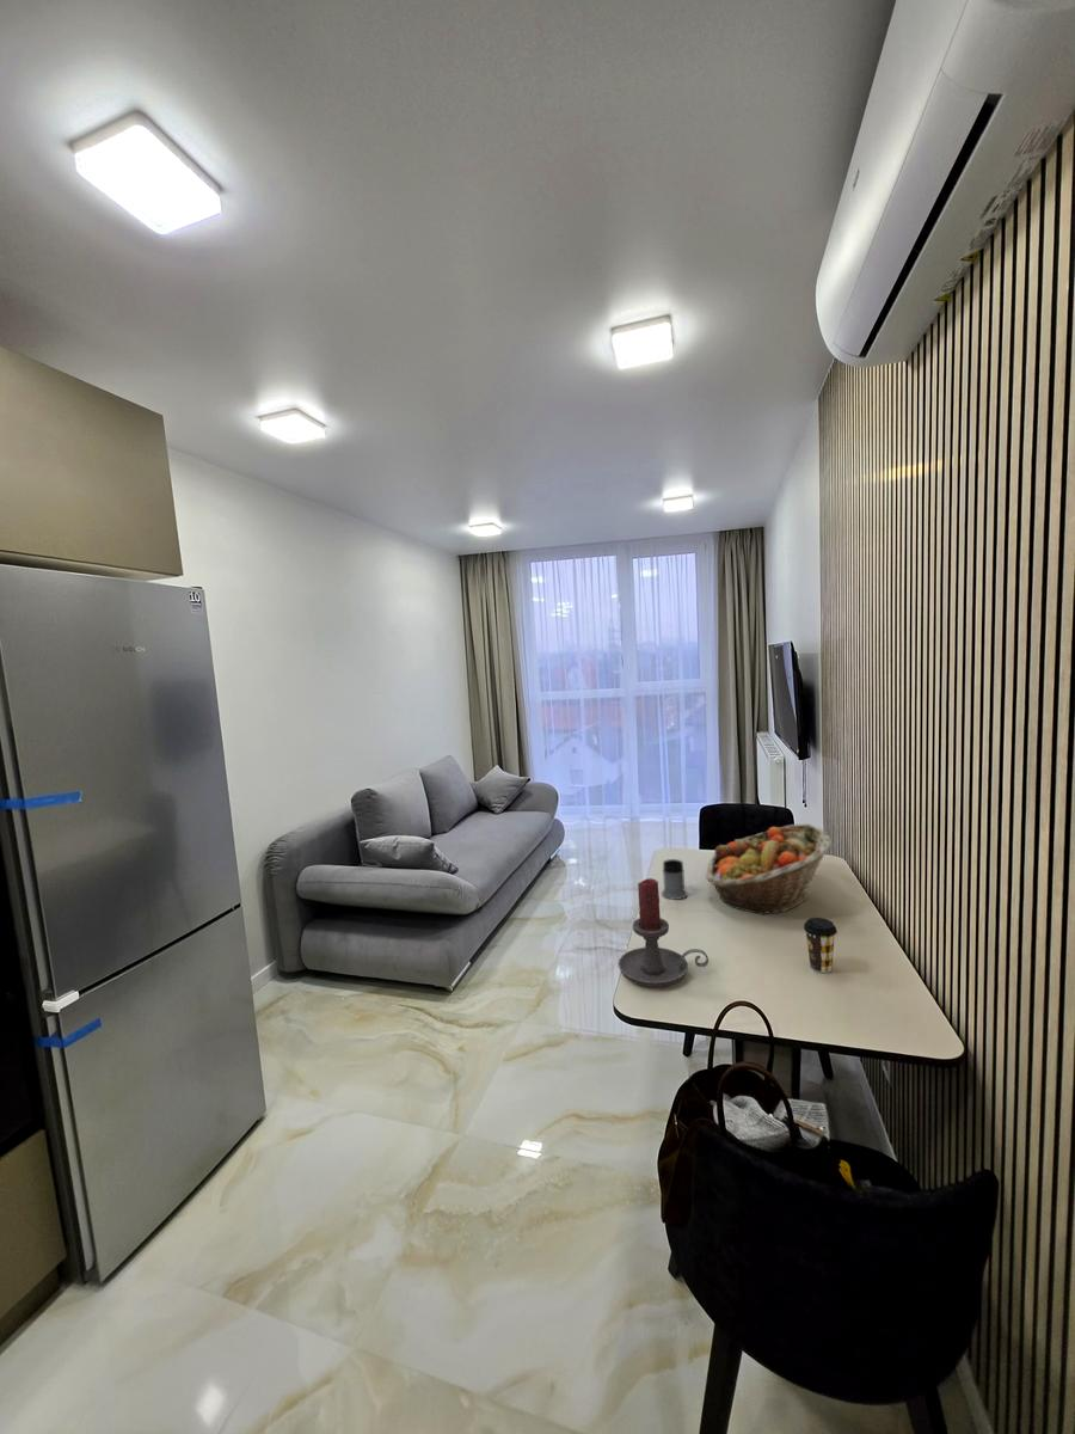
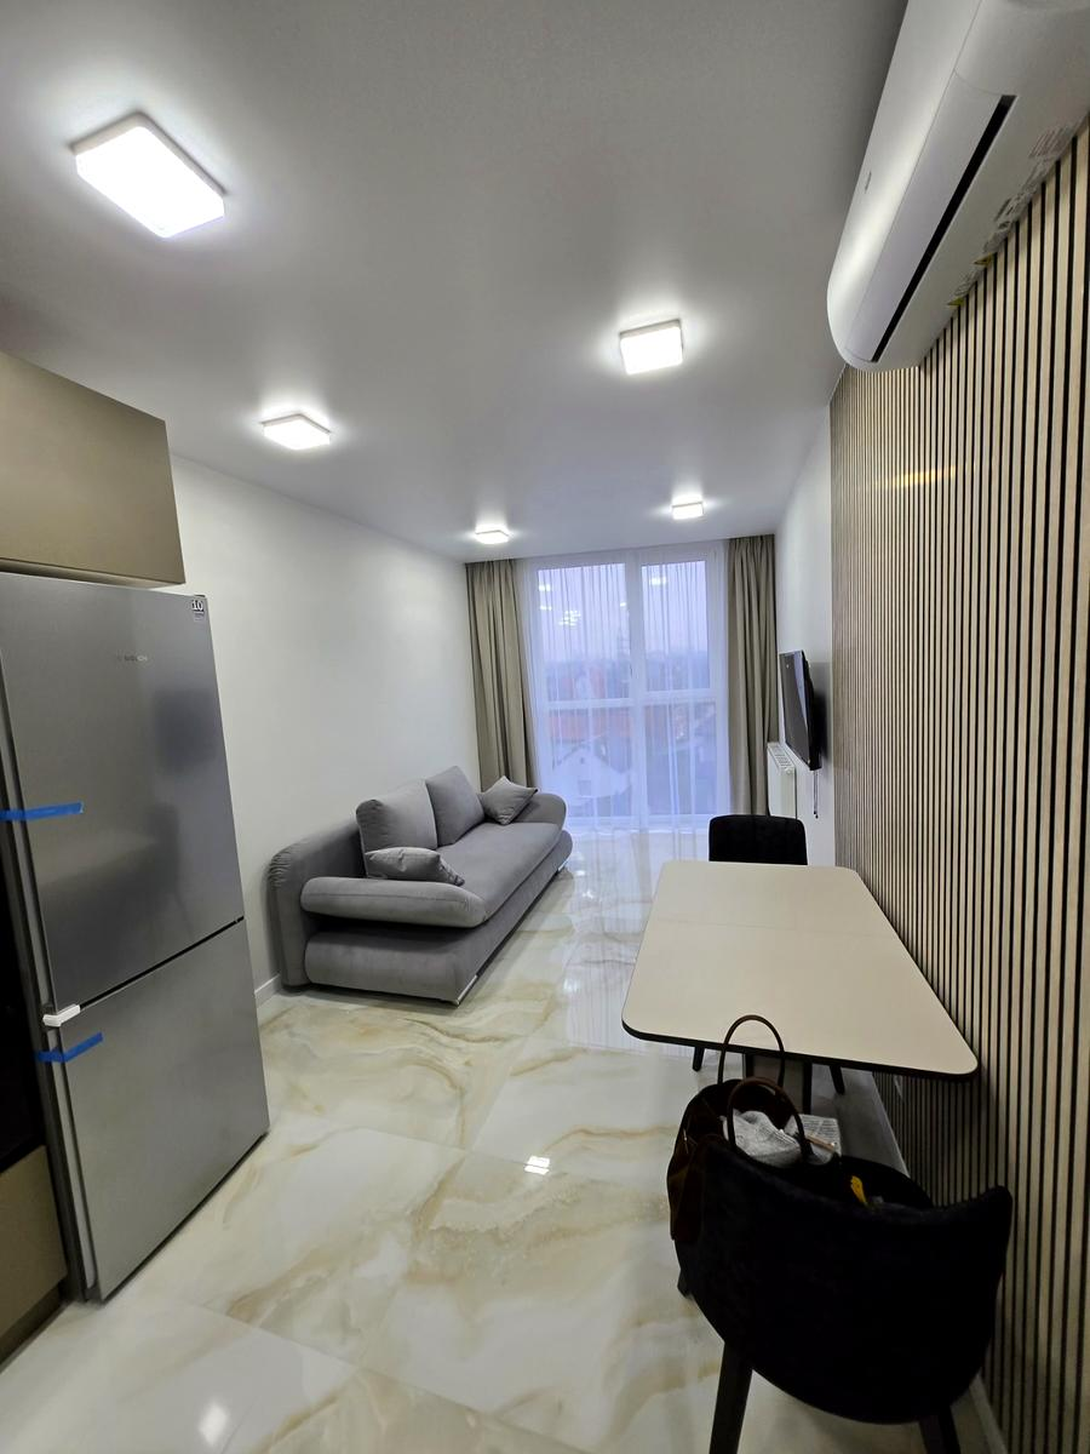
- candle holder [618,877,710,988]
- coffee cup [803,917,838,974]
- mug [661,858,689,901]
- fruit basket [705,823,833,917]
